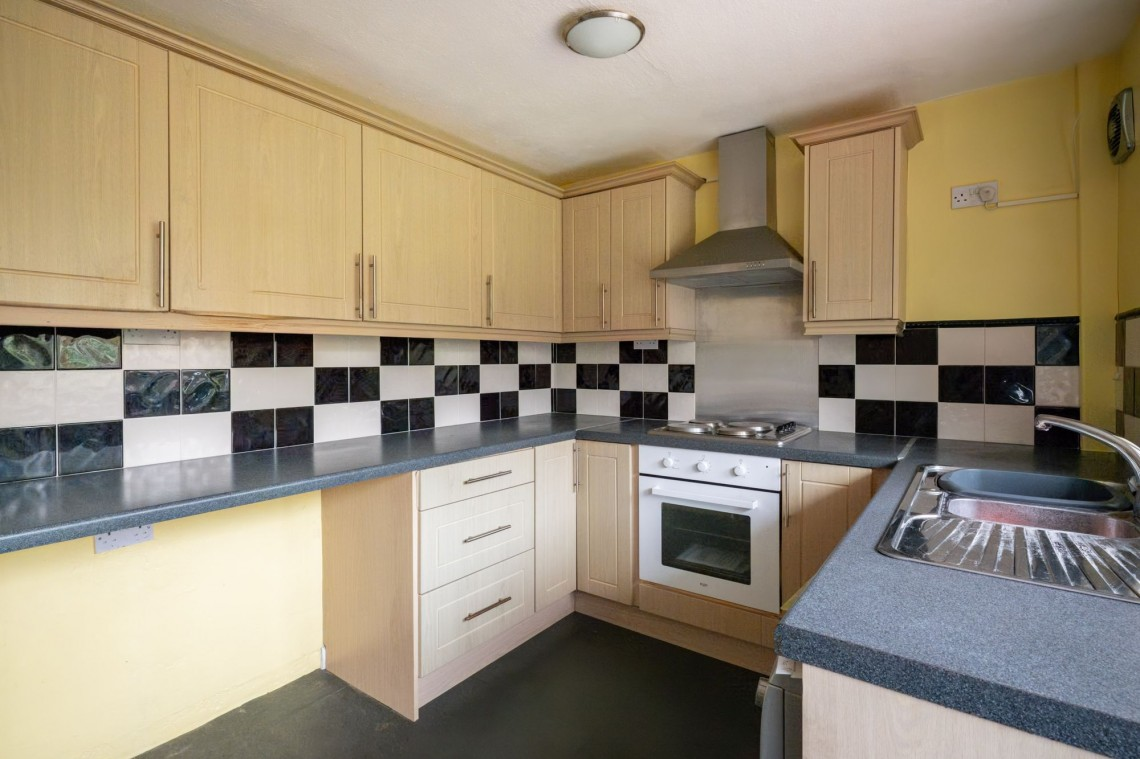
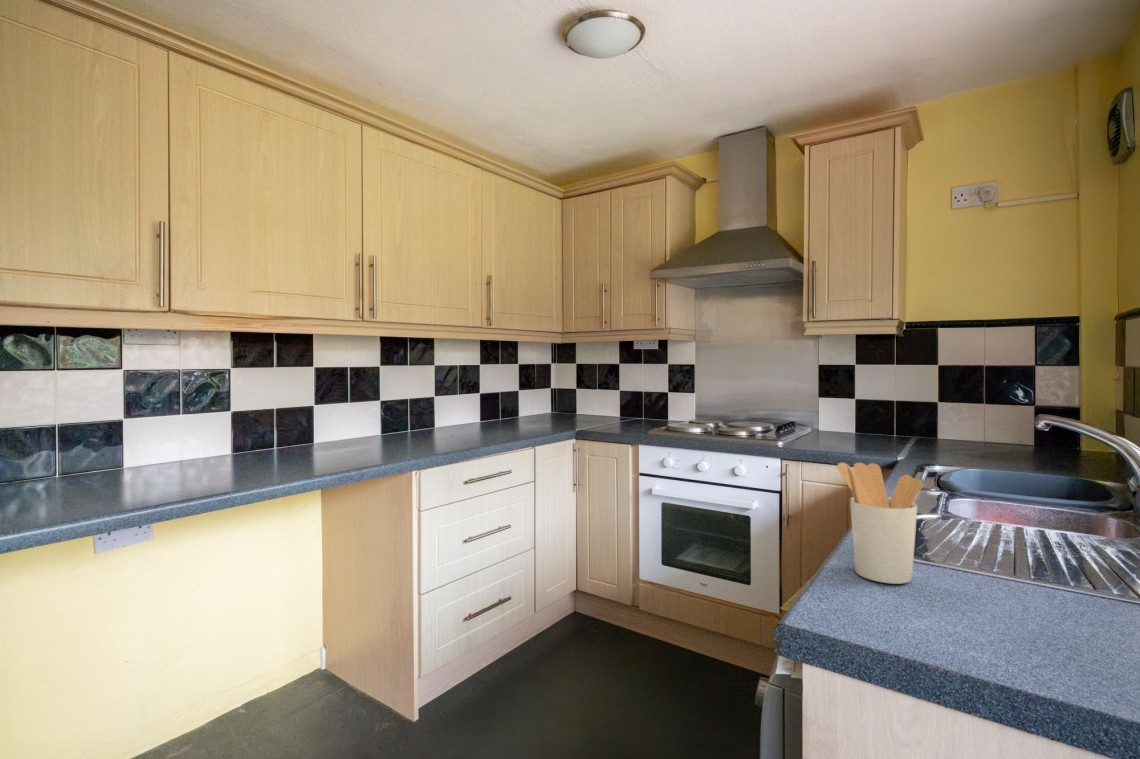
+ utensil holder [836,462,924,585]
